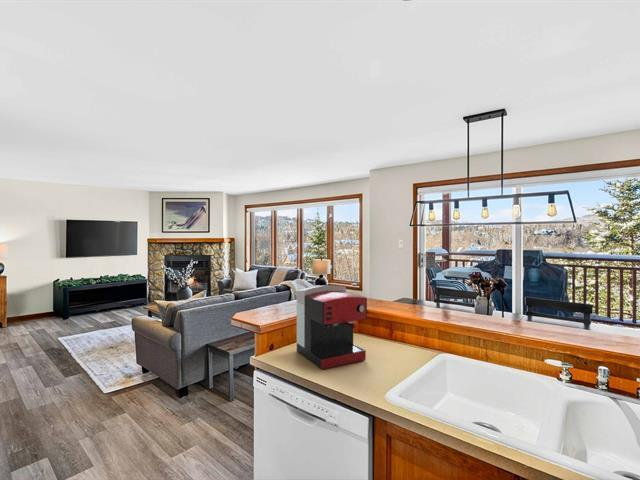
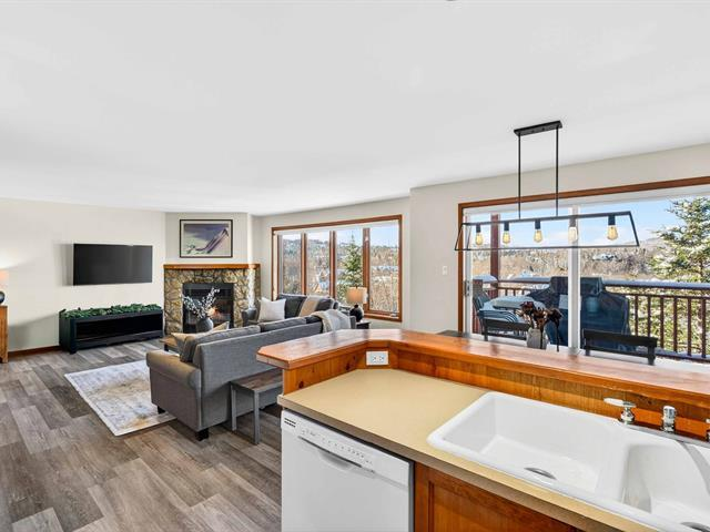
- coffee maker [296,284,368,370]
